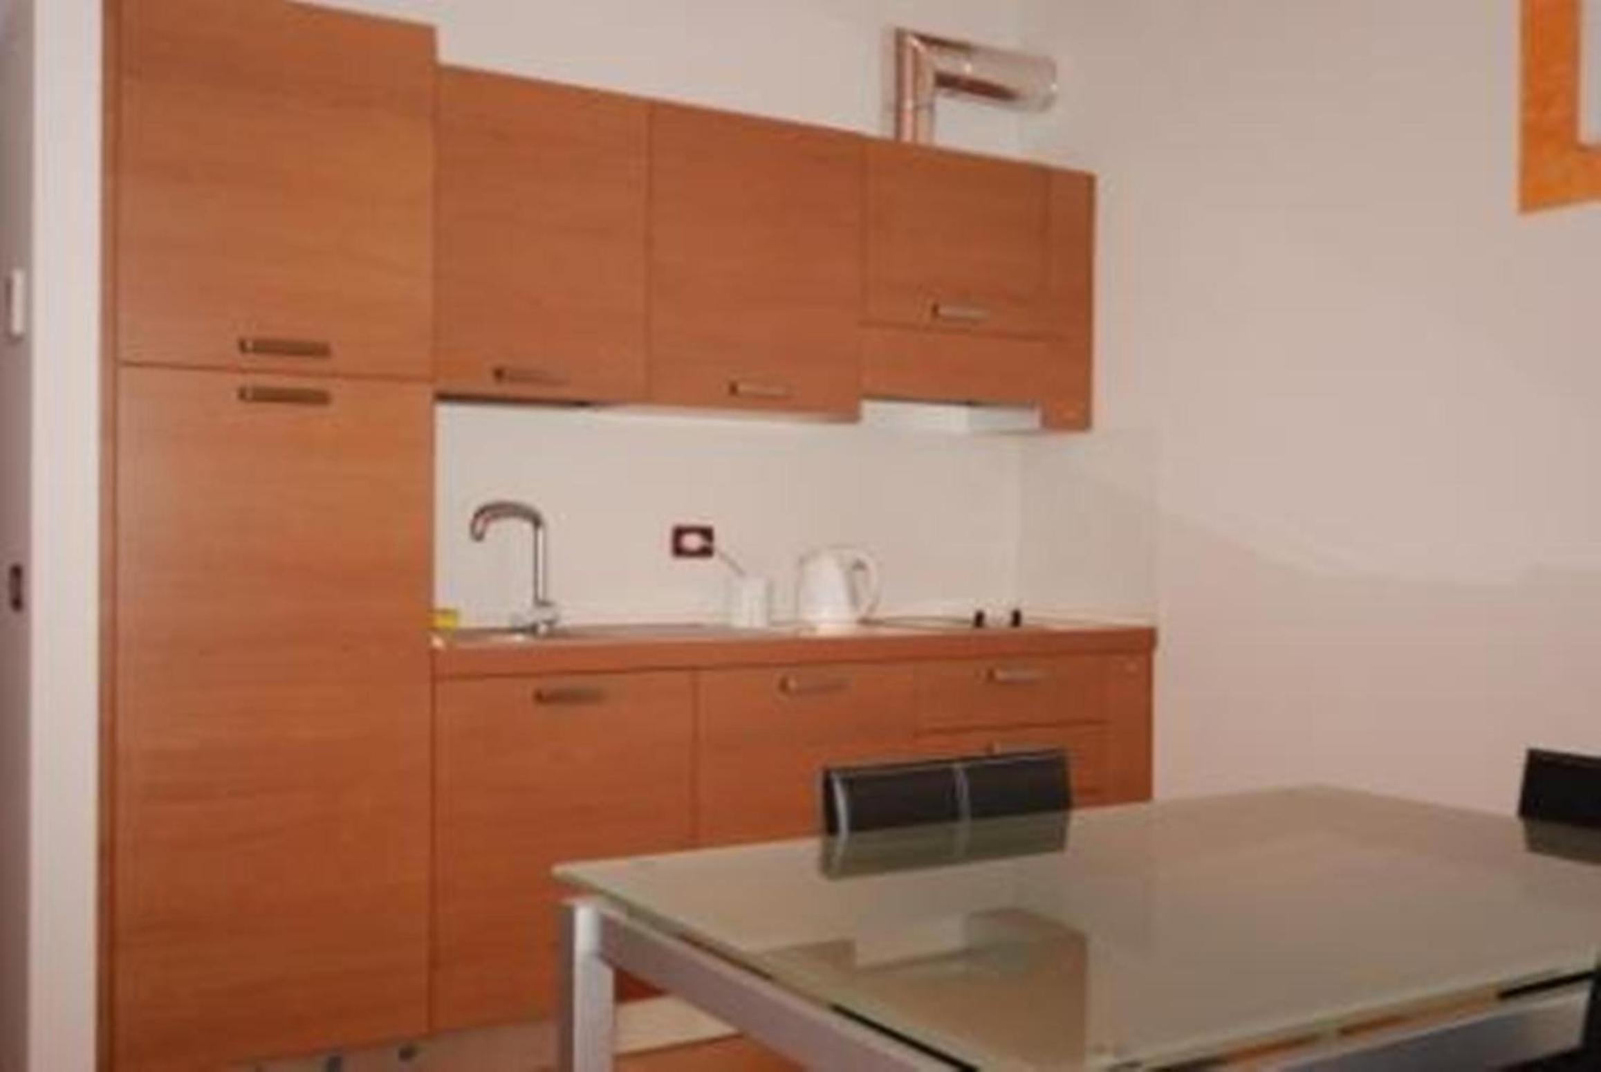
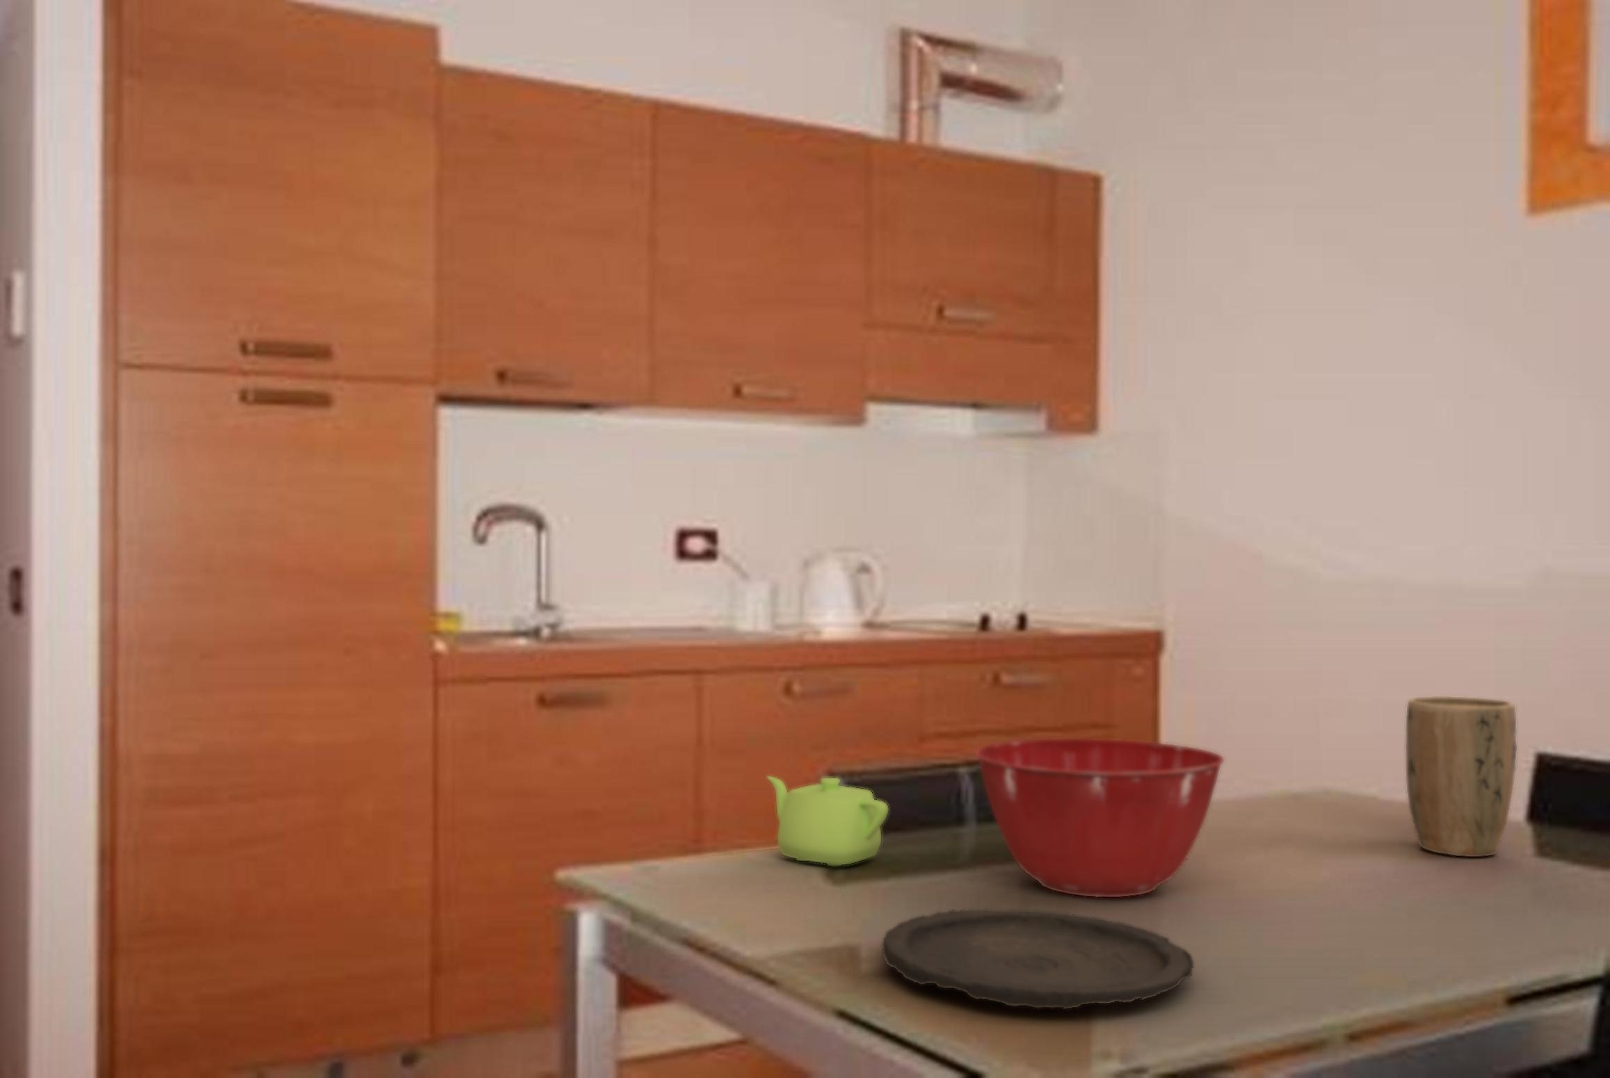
+ teapot [765,776,889,866]
+ mixing bowl [975,738,1225,898]
+ plate [881,907,1195,1009]
+ plant pot [1404,695,1517,858]
